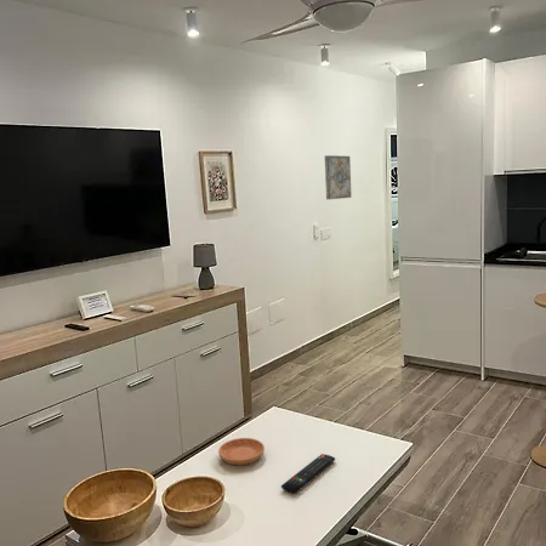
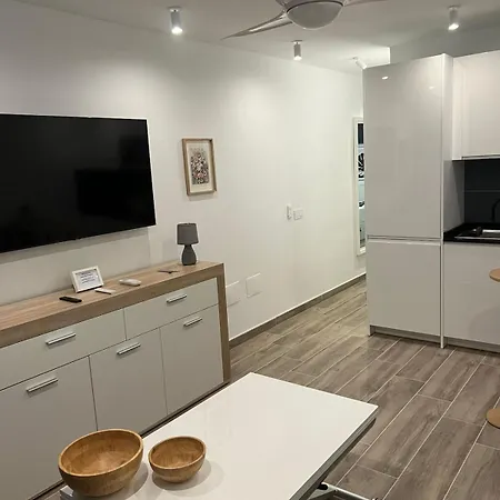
- saucer [217,437,266,466]
- wall art [324,154,353,200]
- remote control [280,453,336,494]
